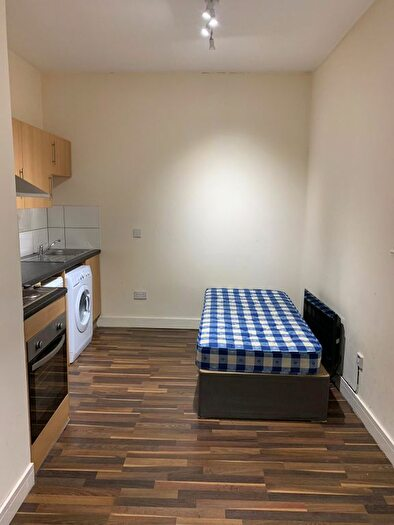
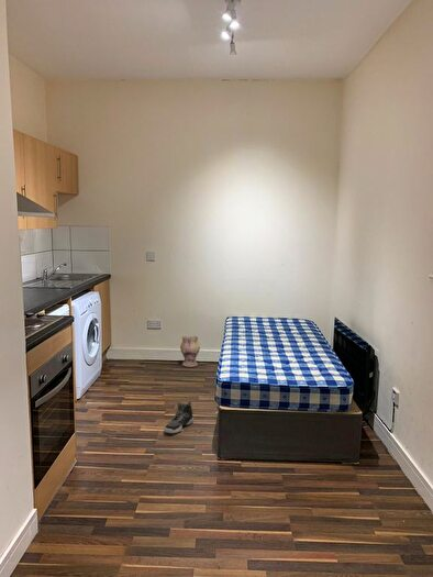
+ sneaker [164,400,195,434]
+ vase [179,334,201,368]
